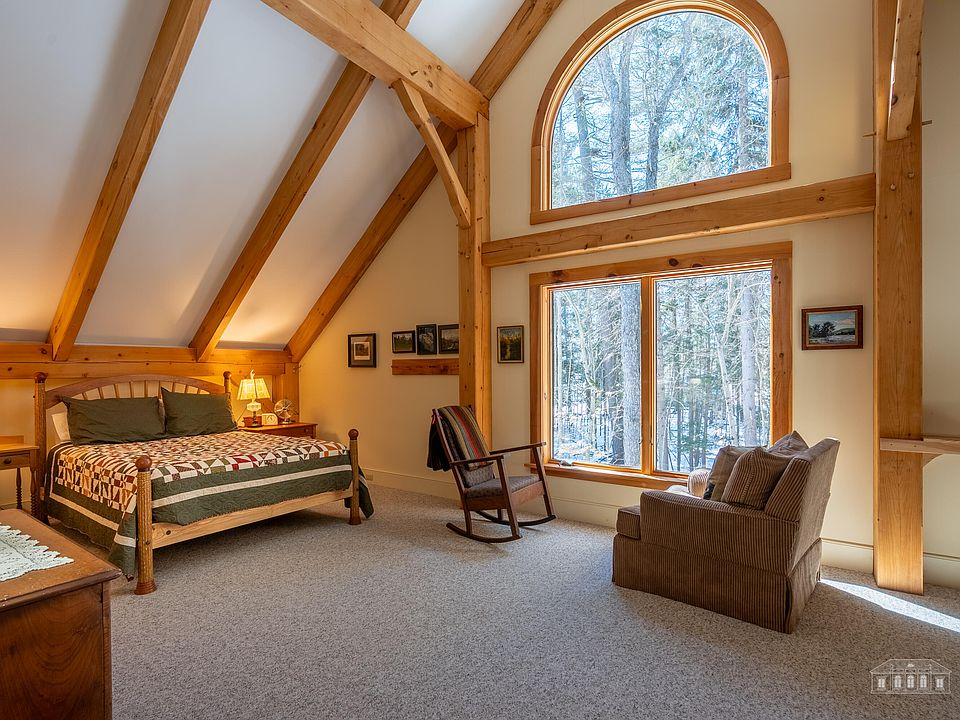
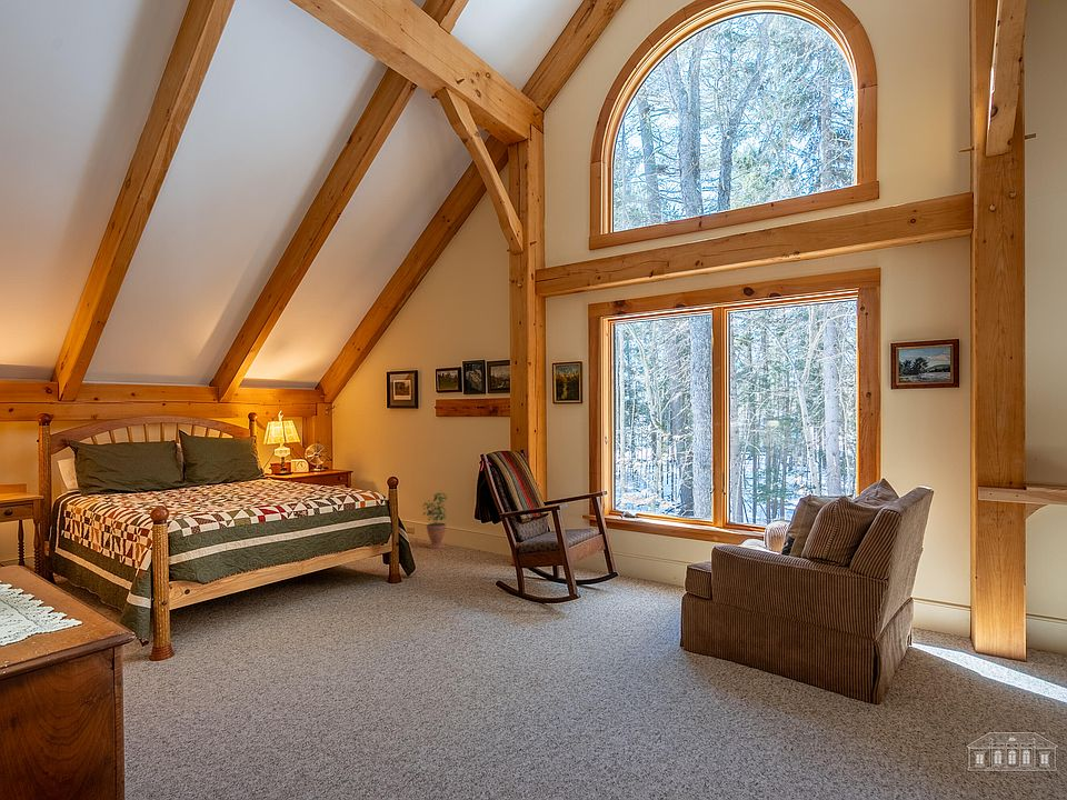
+ potted plant [421,491,448,550]
